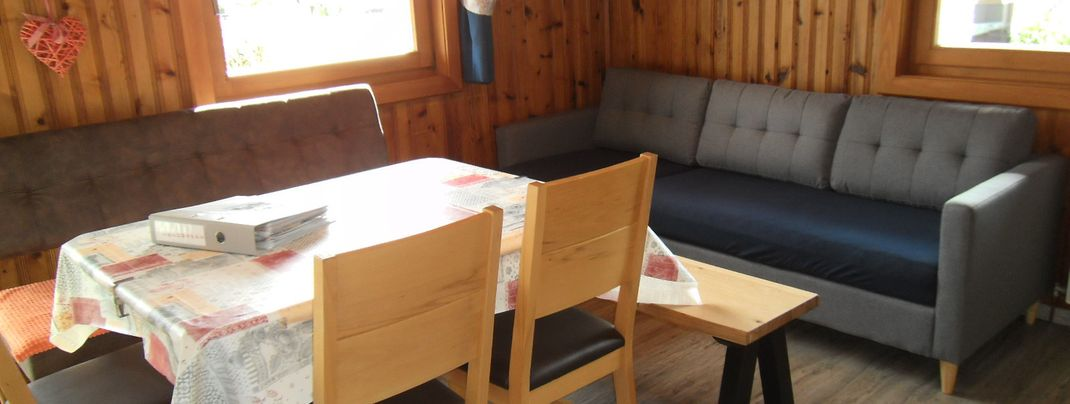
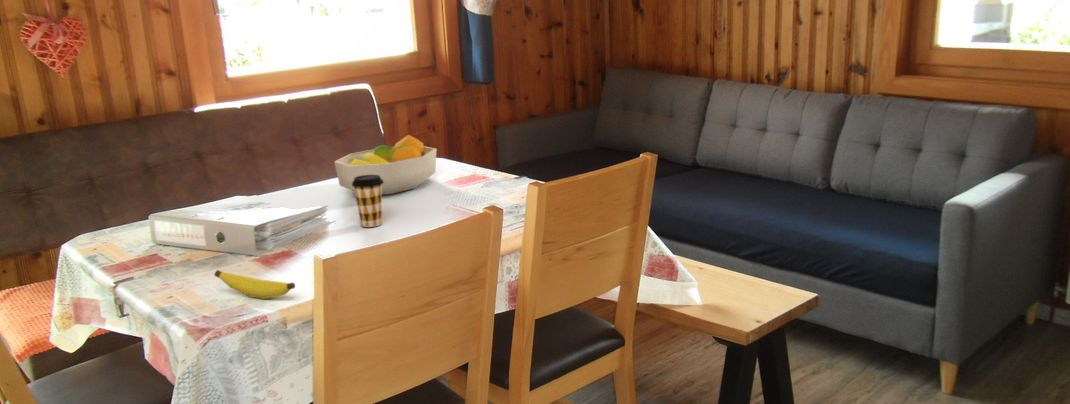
+ coffee cup [352,175,384,228]
+ banana [213,269,296,300]
+ fruit bowl [333,134,438,195]
